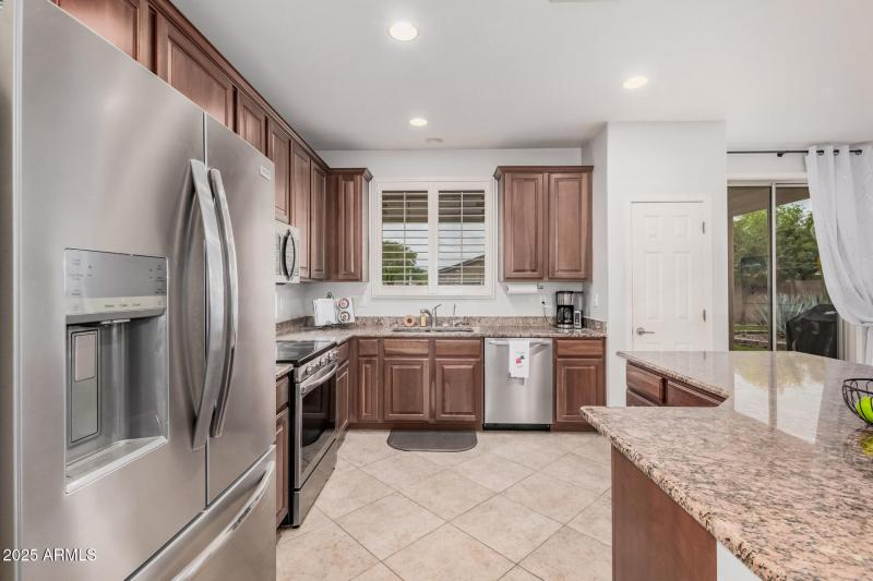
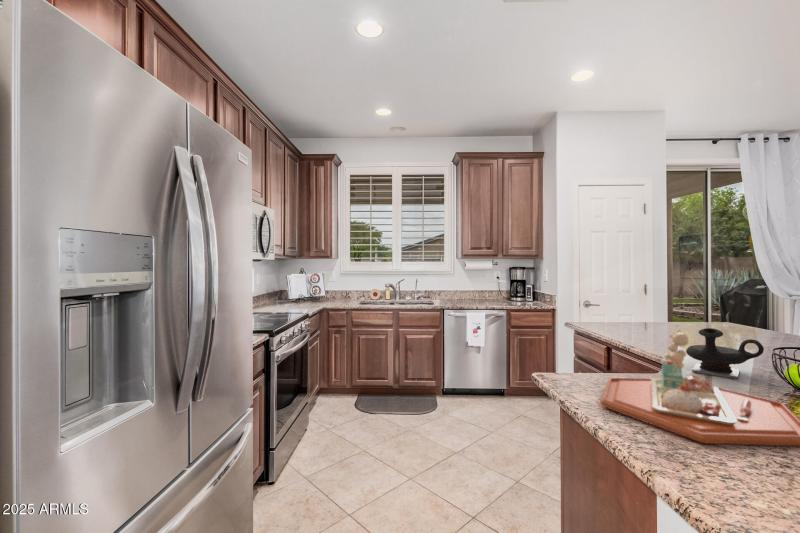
+ teapot [685,327,765,380]
+ food tray [600,323,800,447]
